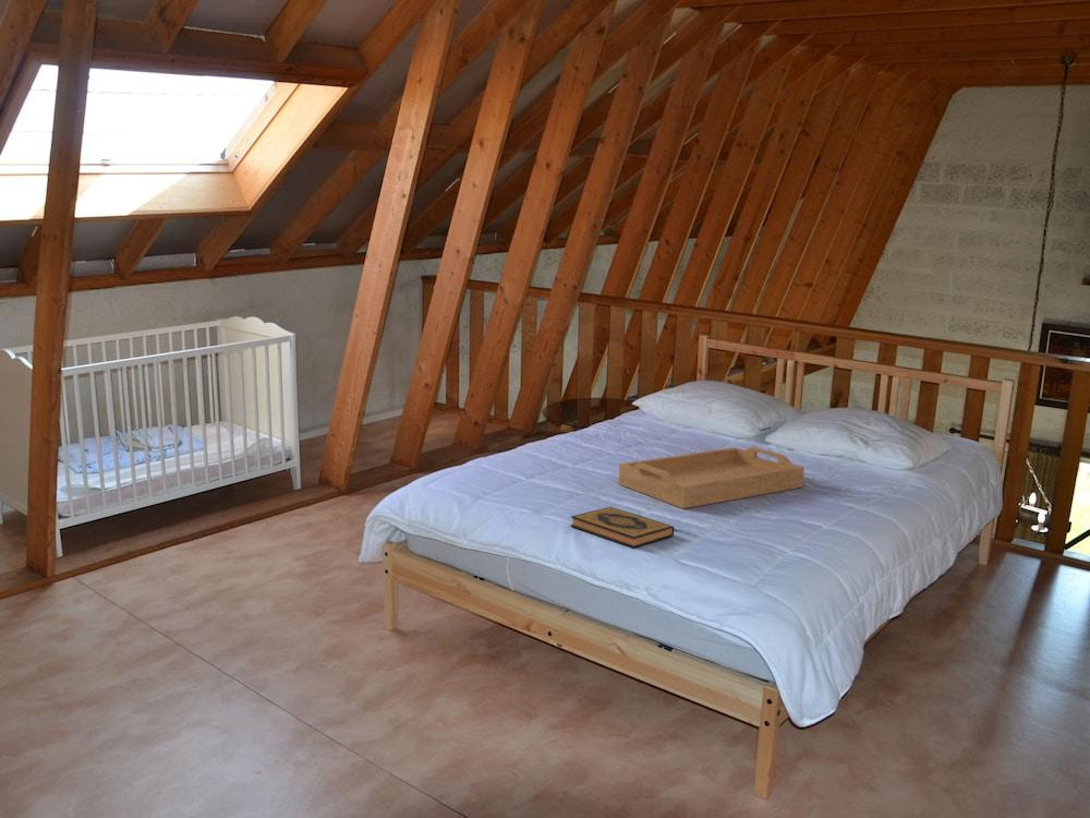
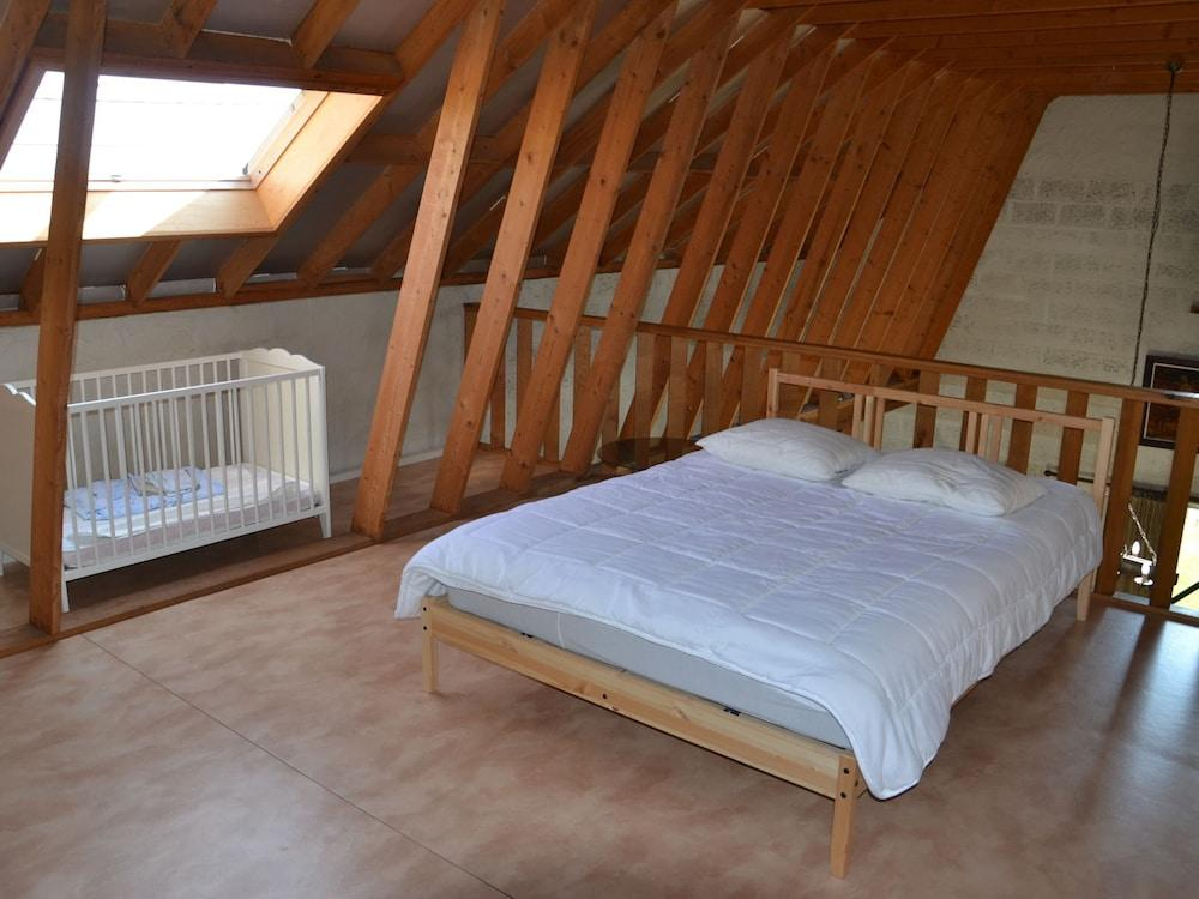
- serving tray [617,446,806,509]
- hardback book [570,506,675,550]
